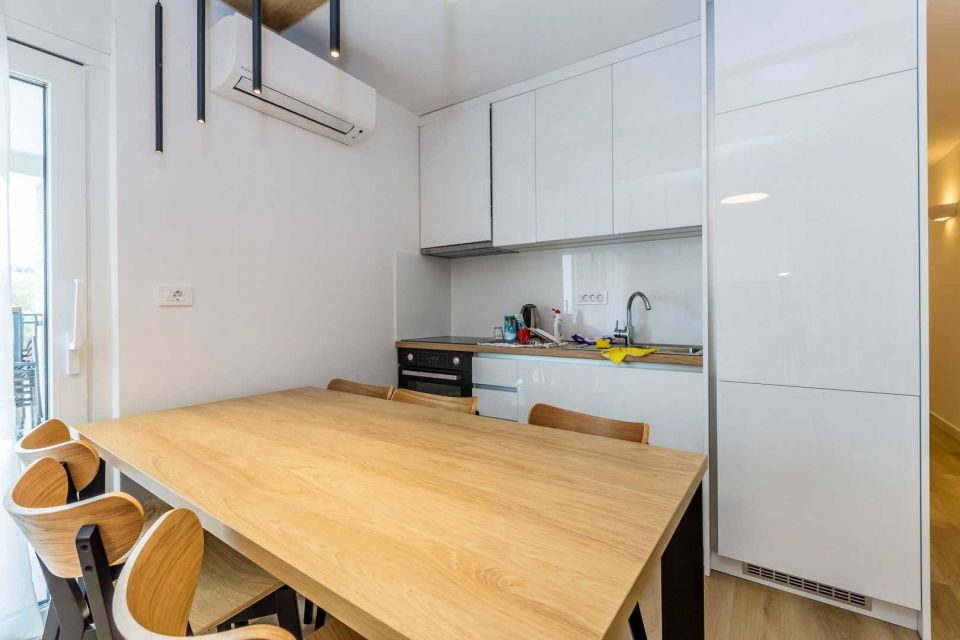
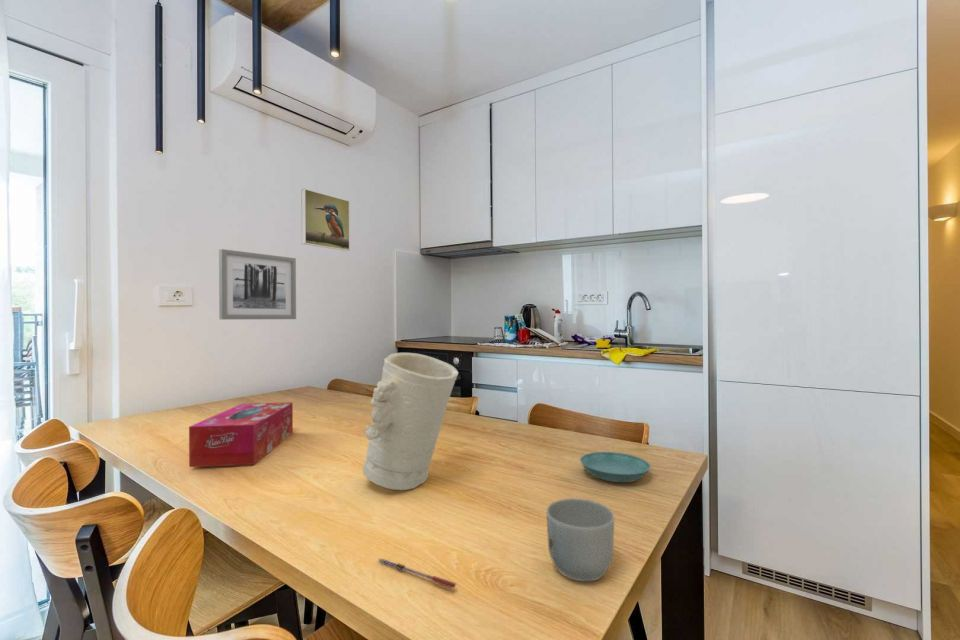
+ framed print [300,188,351,252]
+ wall art [218,248,297,320]
+ tissue box [188,401,294,468]
+ pen [376,558,457,589]
+ decorative vase [362,352,459,492]
+ saucer [579,451,651,483]
+ mug [546,498,615,582]
